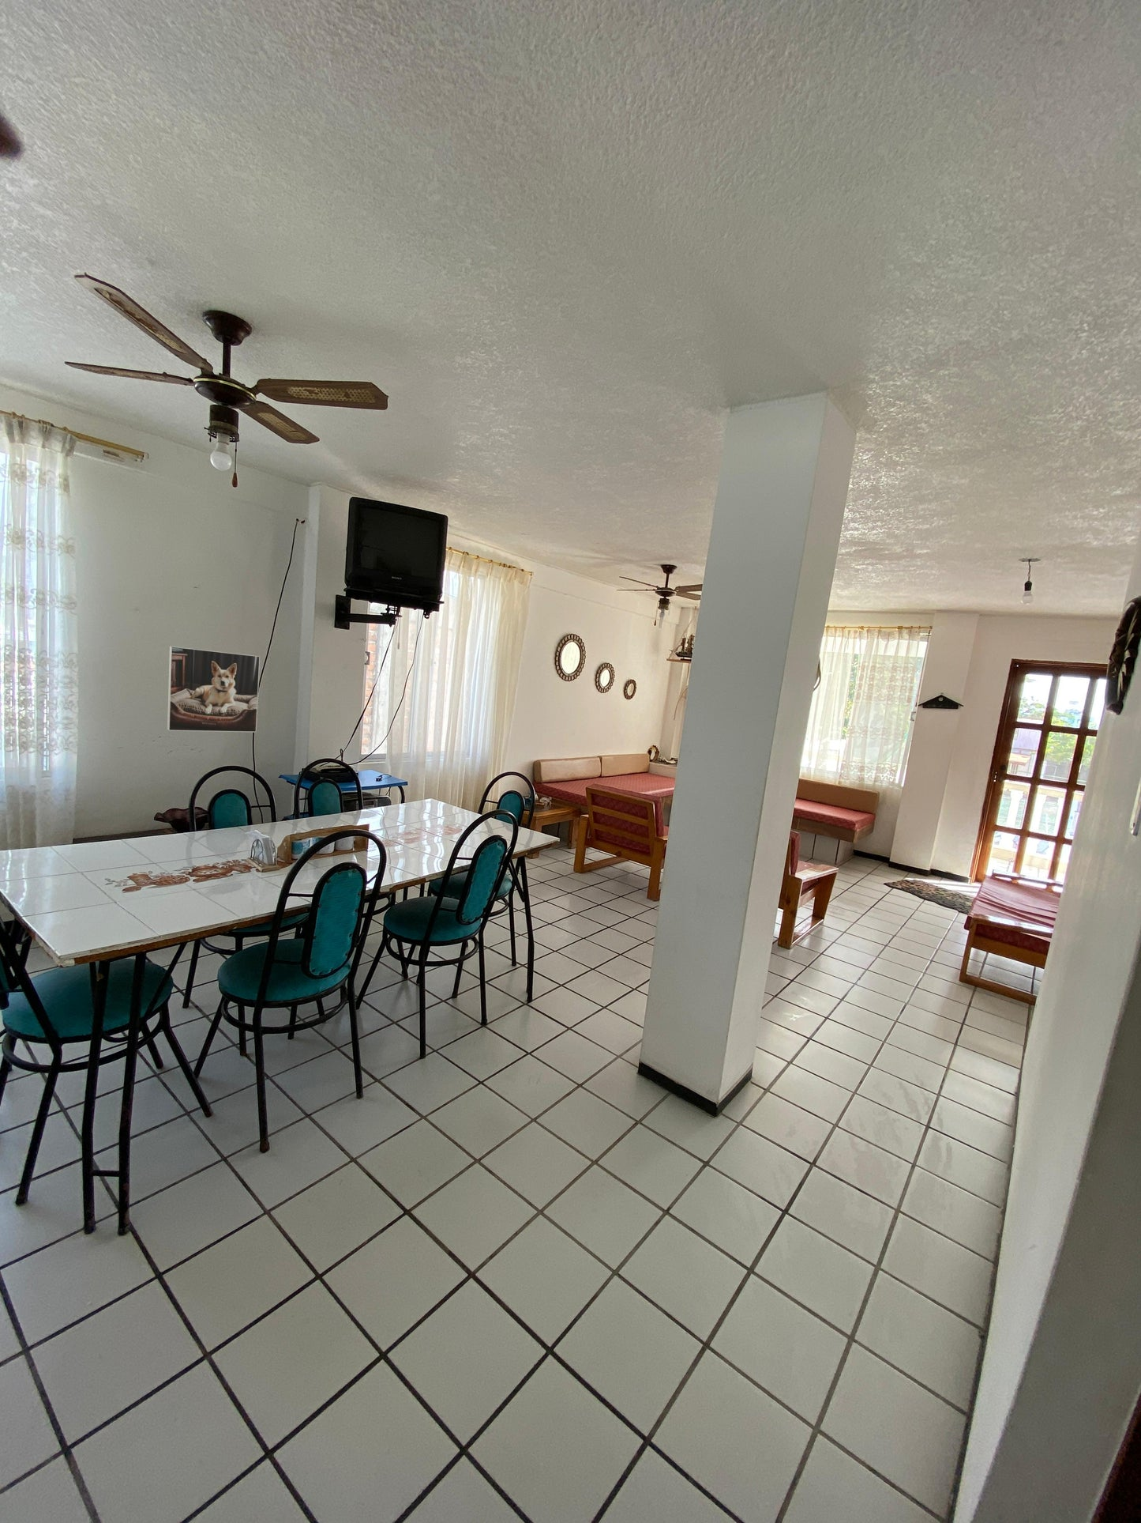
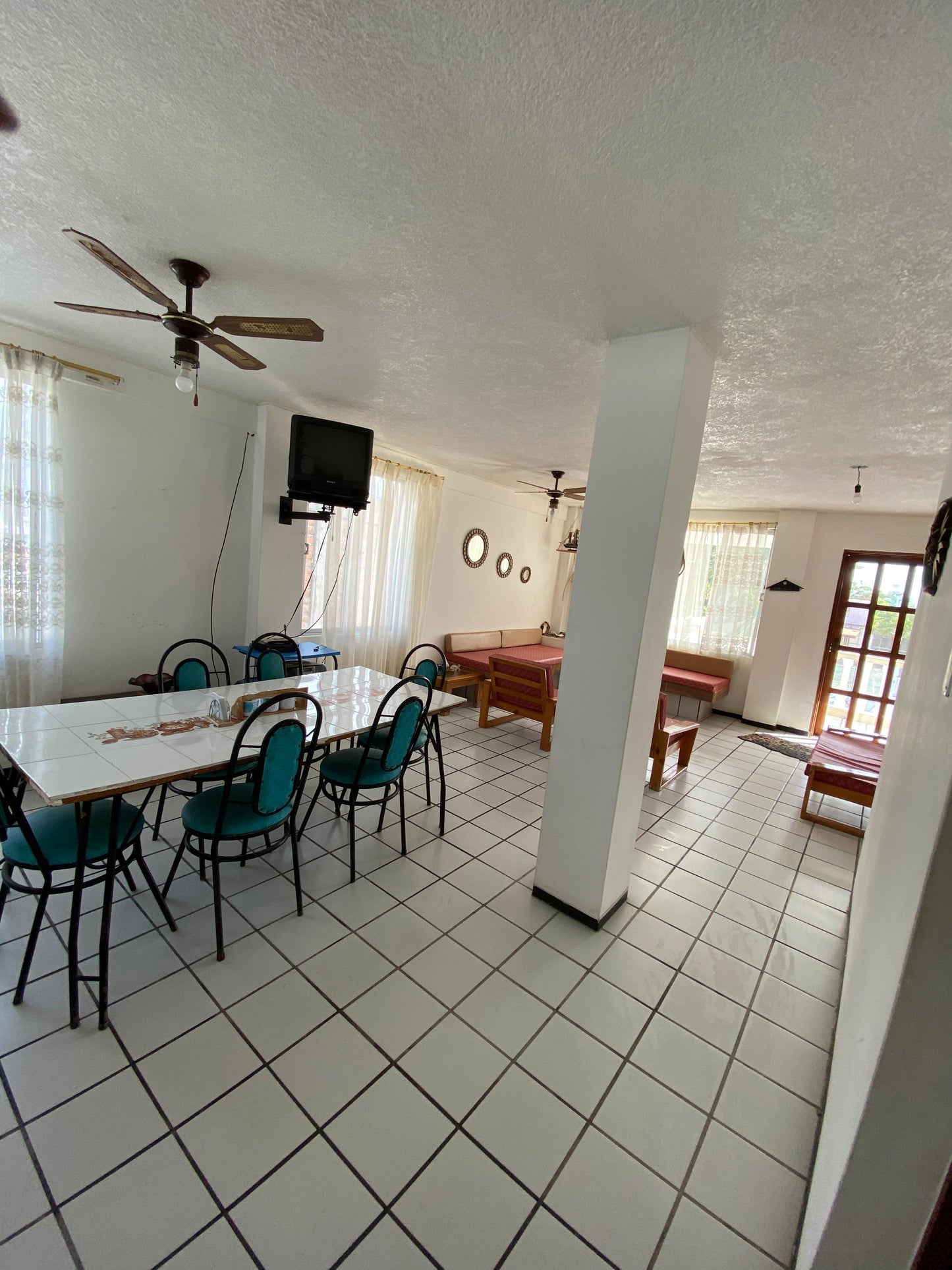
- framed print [167,645,260,733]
